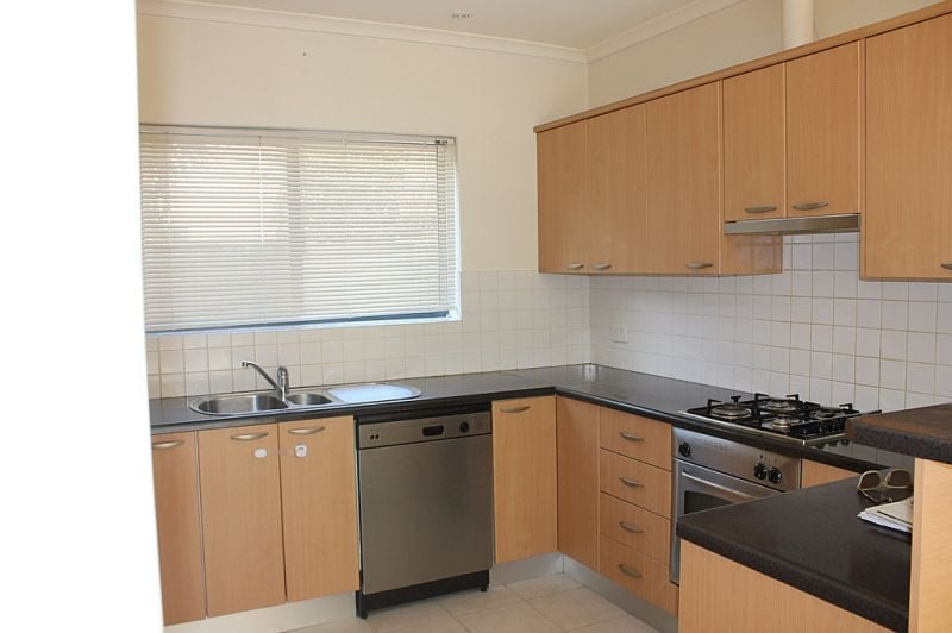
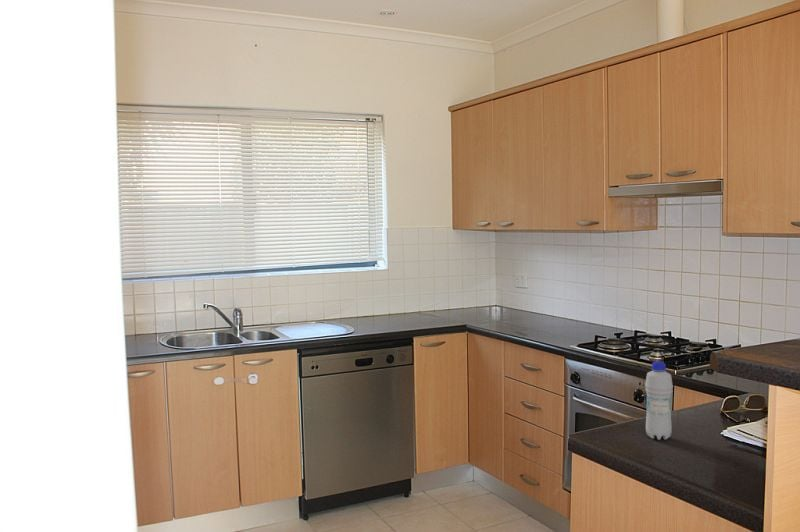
+ bottle [644,360,674,441]
